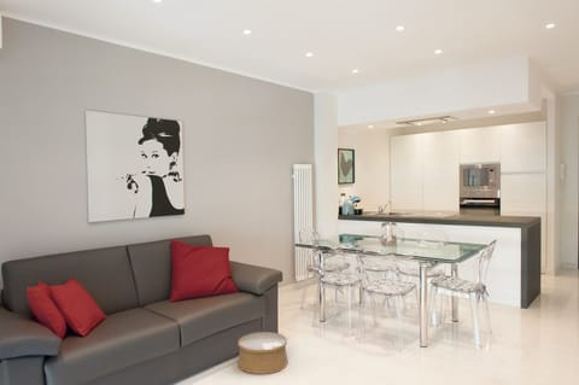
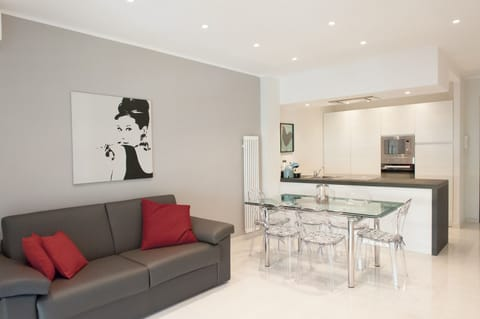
- woven basket [236,331,288,375]
